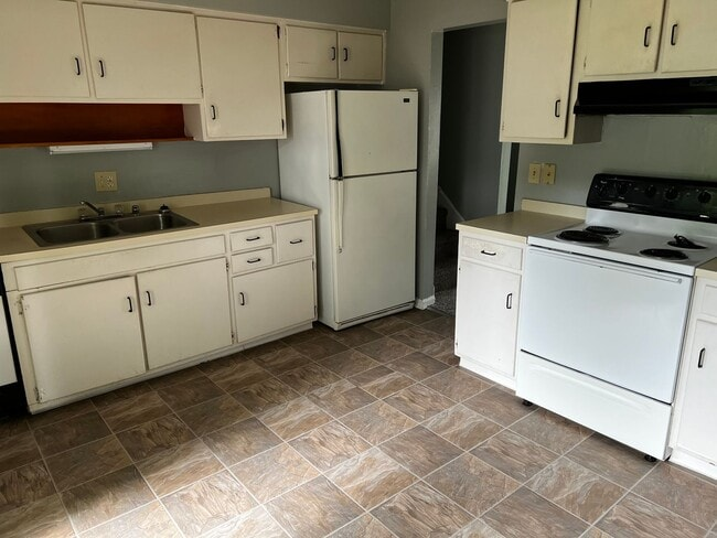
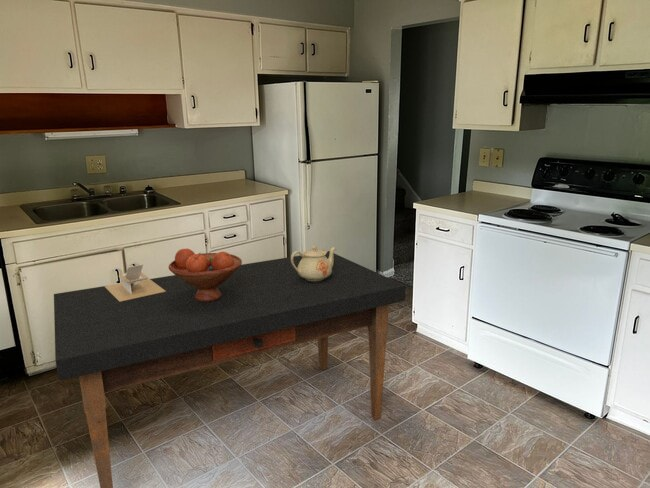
+ teapot [290,244,337,281]
+ fruit bowl [168,248,243,302]
+ dining table [53,250,407,488]
+ napkin holder [104,264,166,302]
